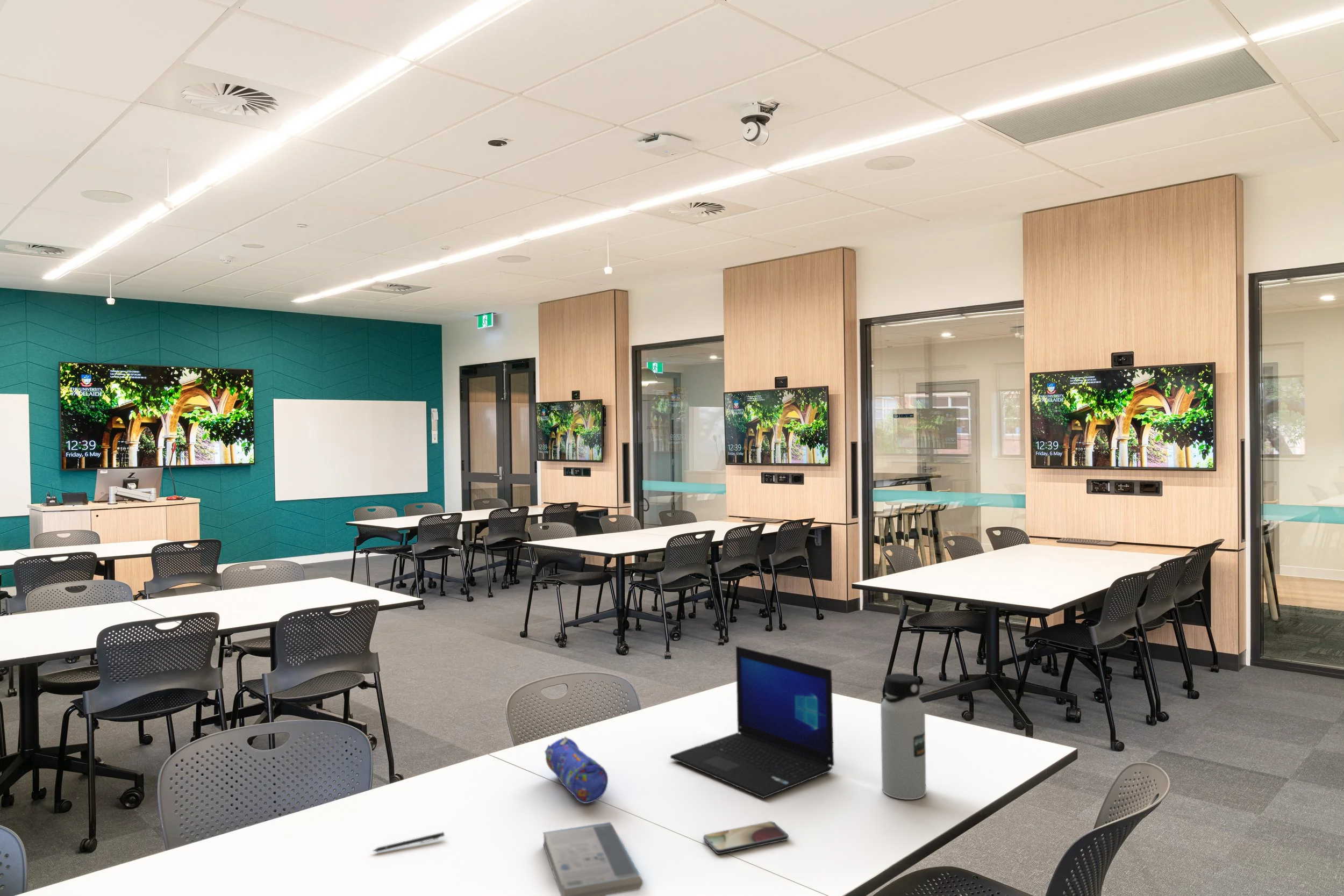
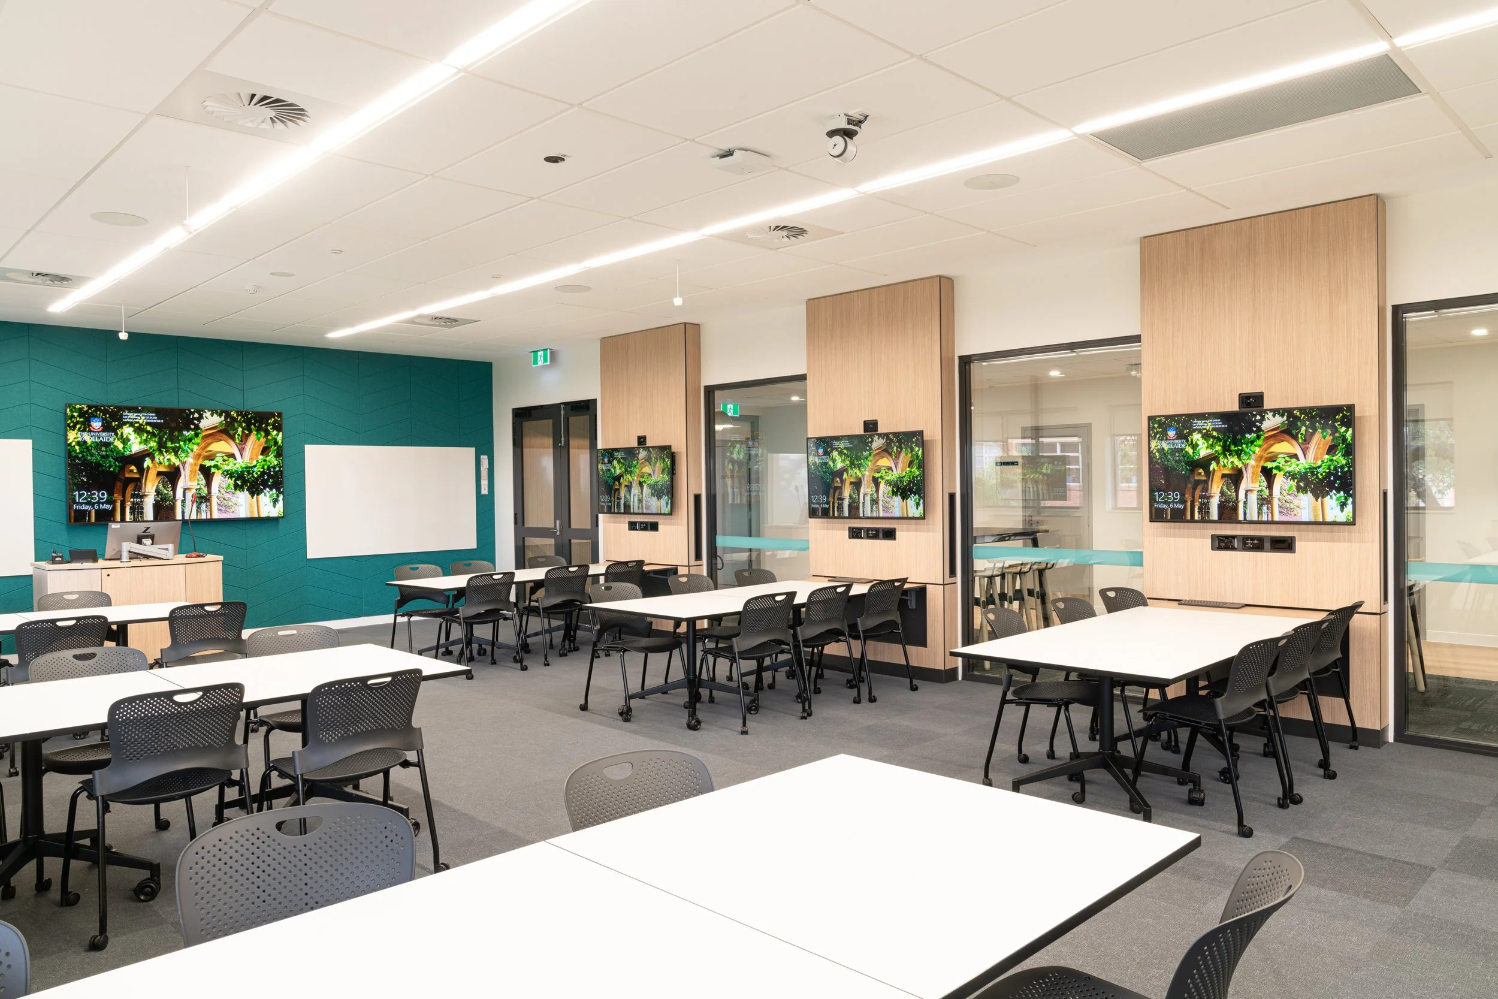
- smartphone [703,821,789,855]
- laptop [670,646,835,799]
- pen [371,832,445,852]
- pencil case [544,736,609,804]
- book [542,822,644,896]
- water bottle [880,673,927,800]
